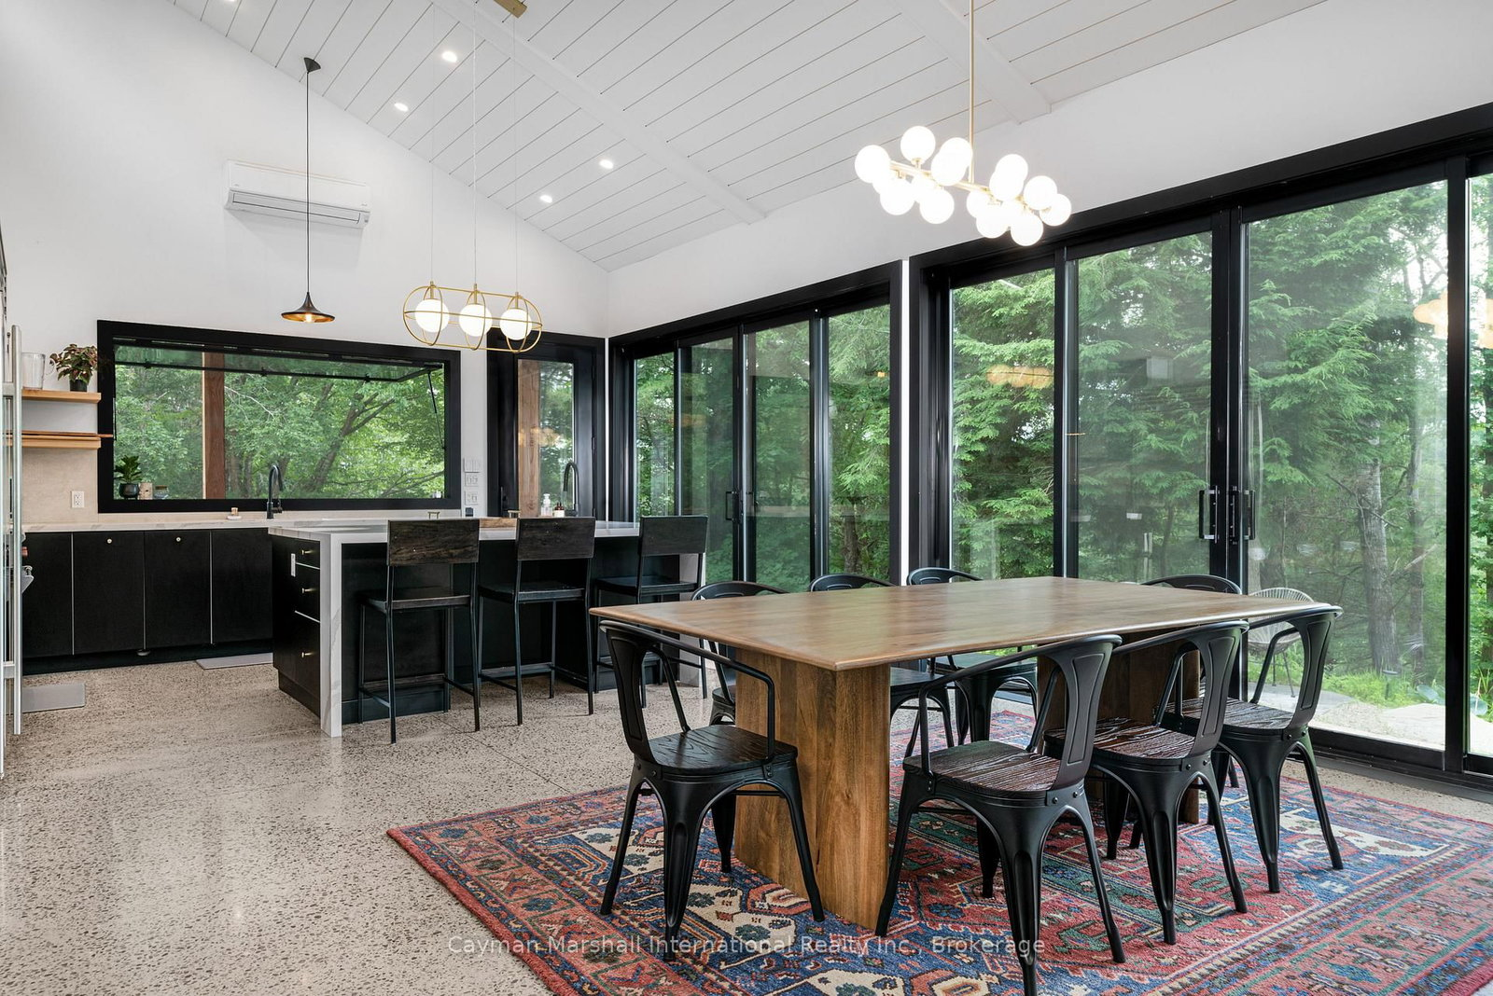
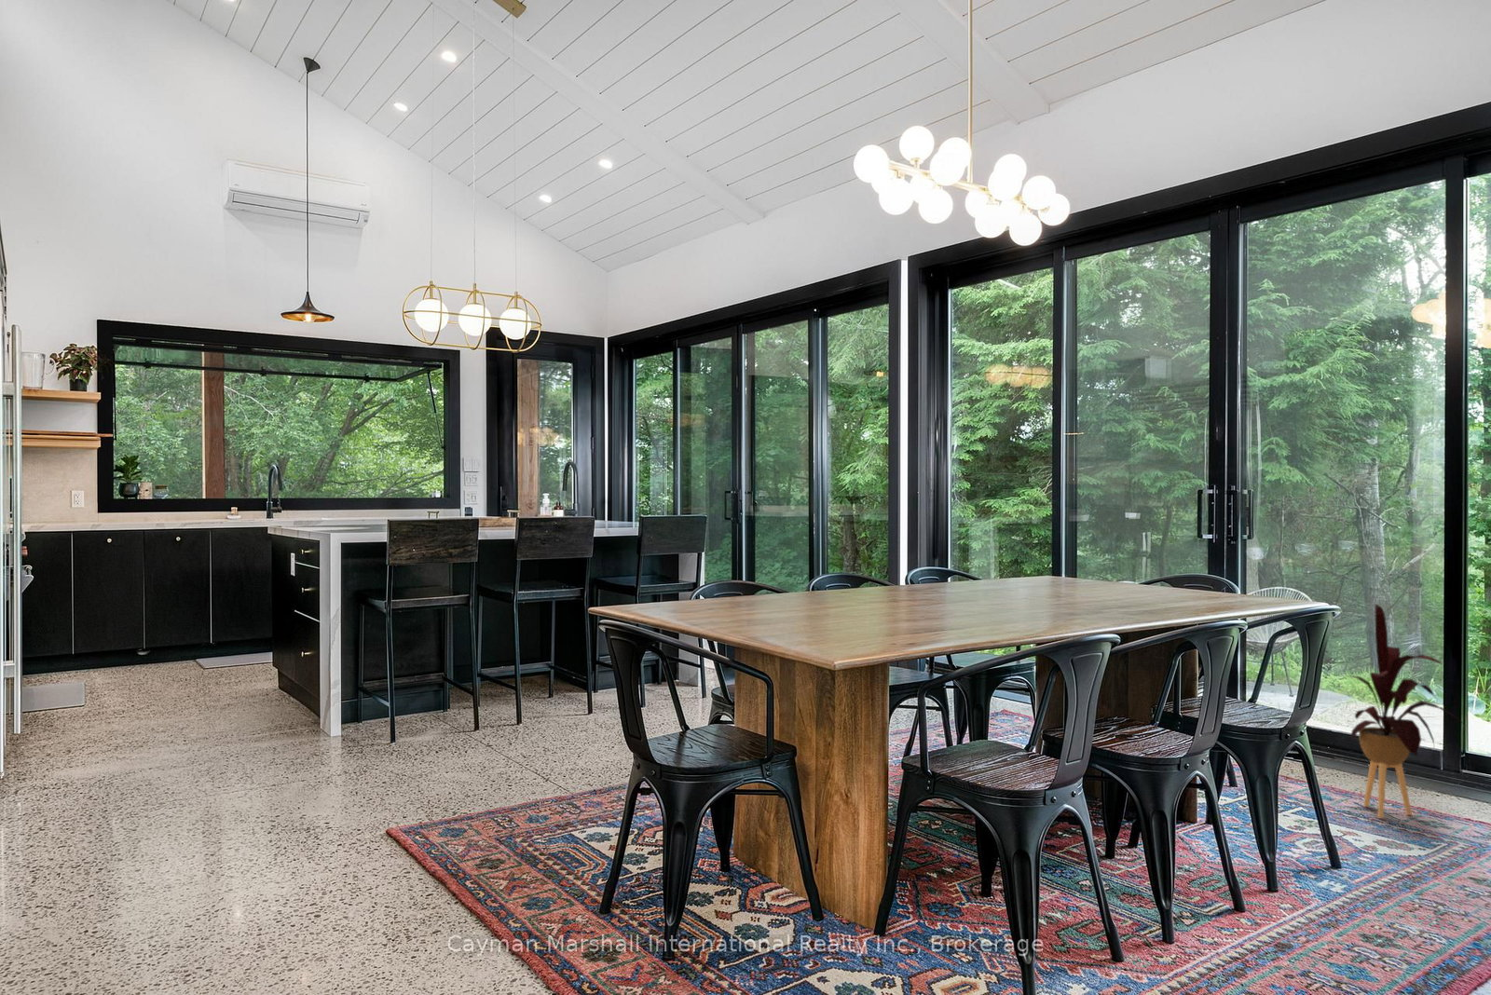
+ house plant [1338,603,1467,818]
